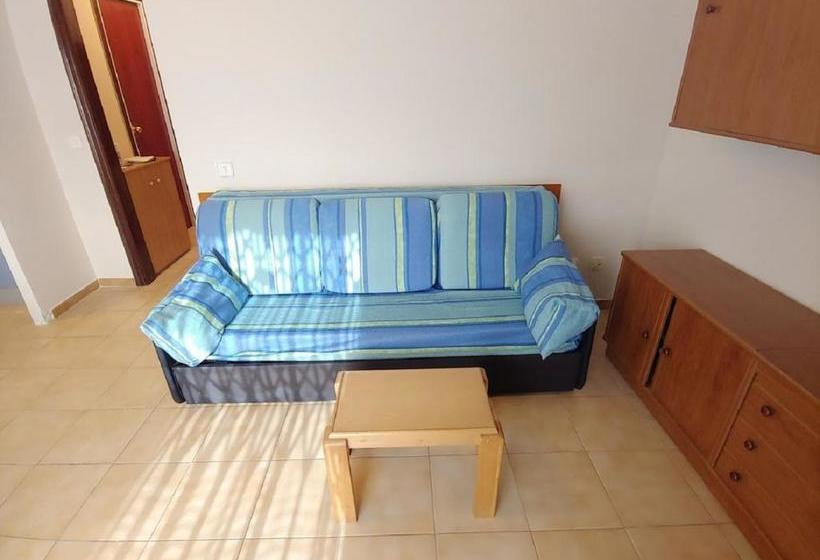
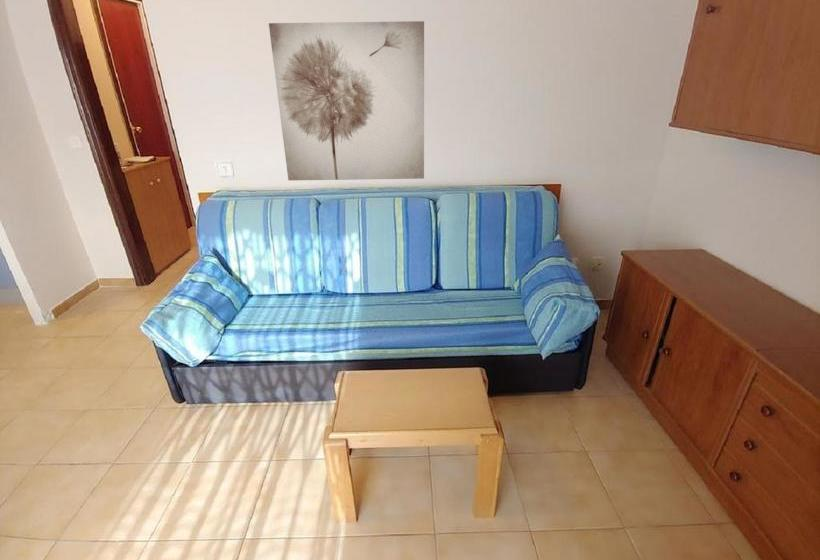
+ wall art [268,20,425,181]
